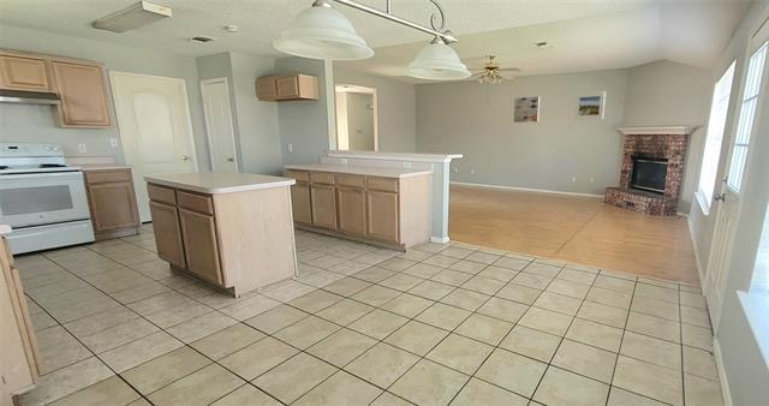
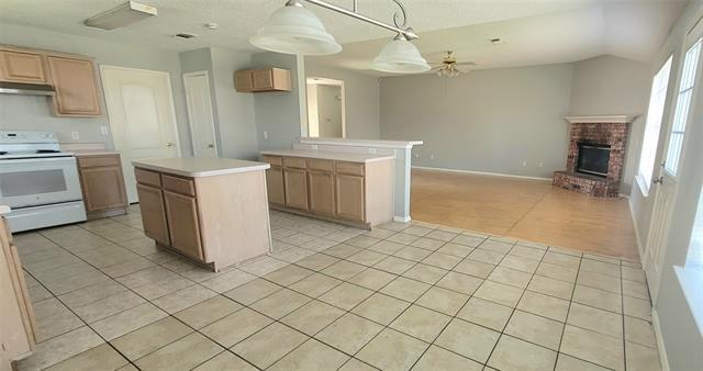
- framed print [573,90,607,121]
- wall art [513,95,541,124]
